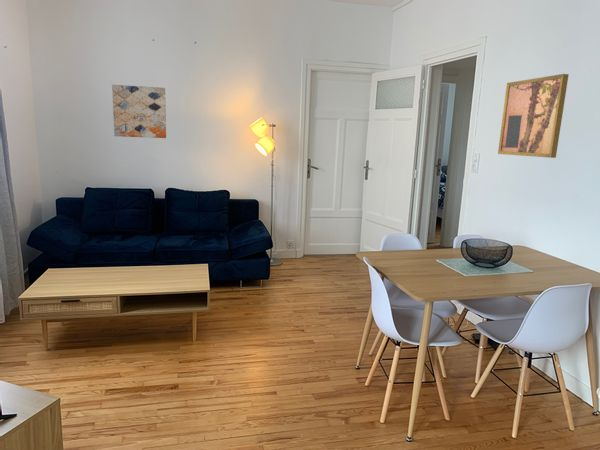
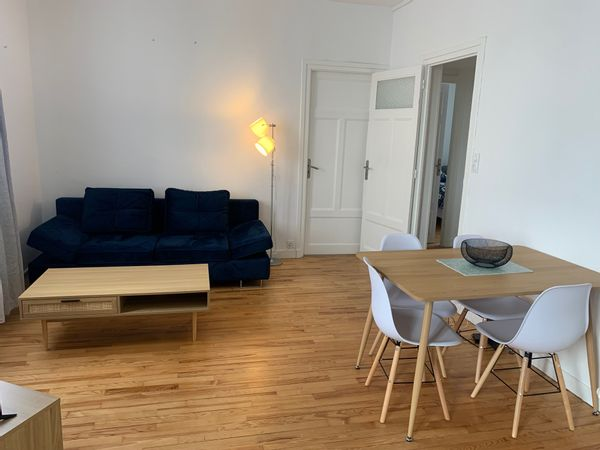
- wall art [497,73,570,159]
- wall art [111,84,167,139]
